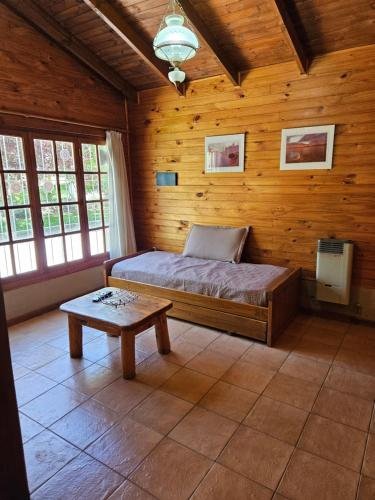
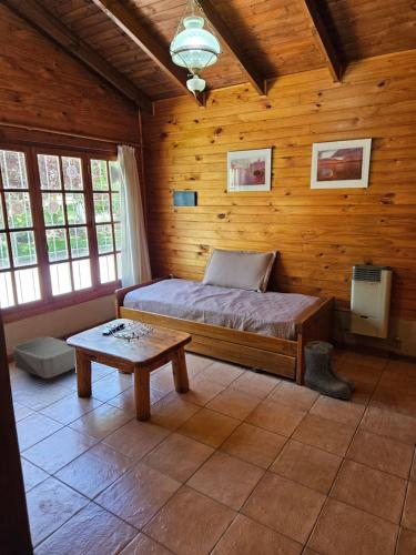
+ storage bin [12,336,77,380]
+ boots [303,341,356,401]
